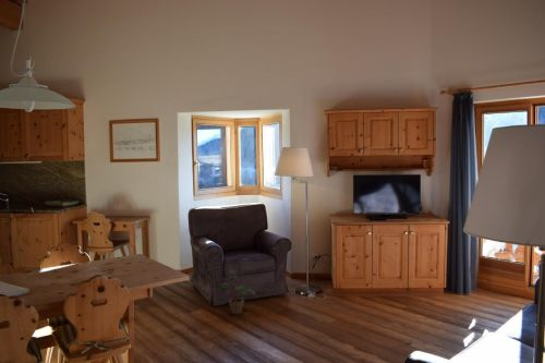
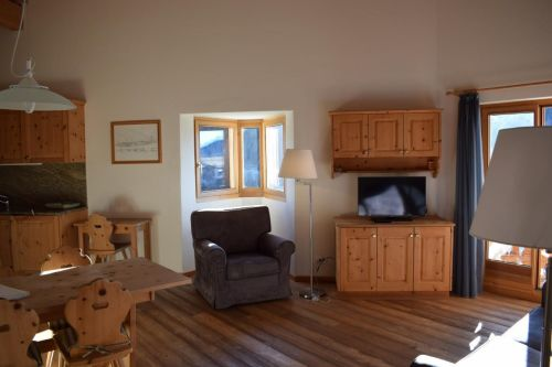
- potted plant [219,275,256,315]
